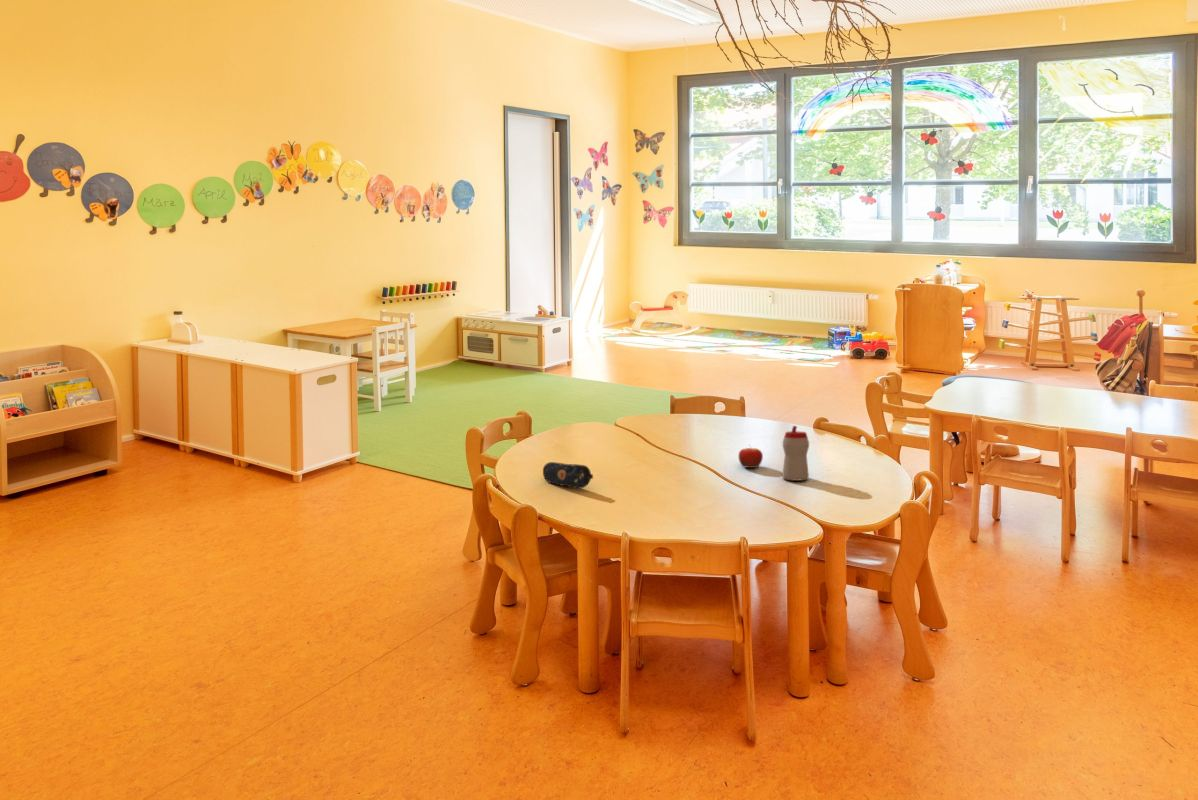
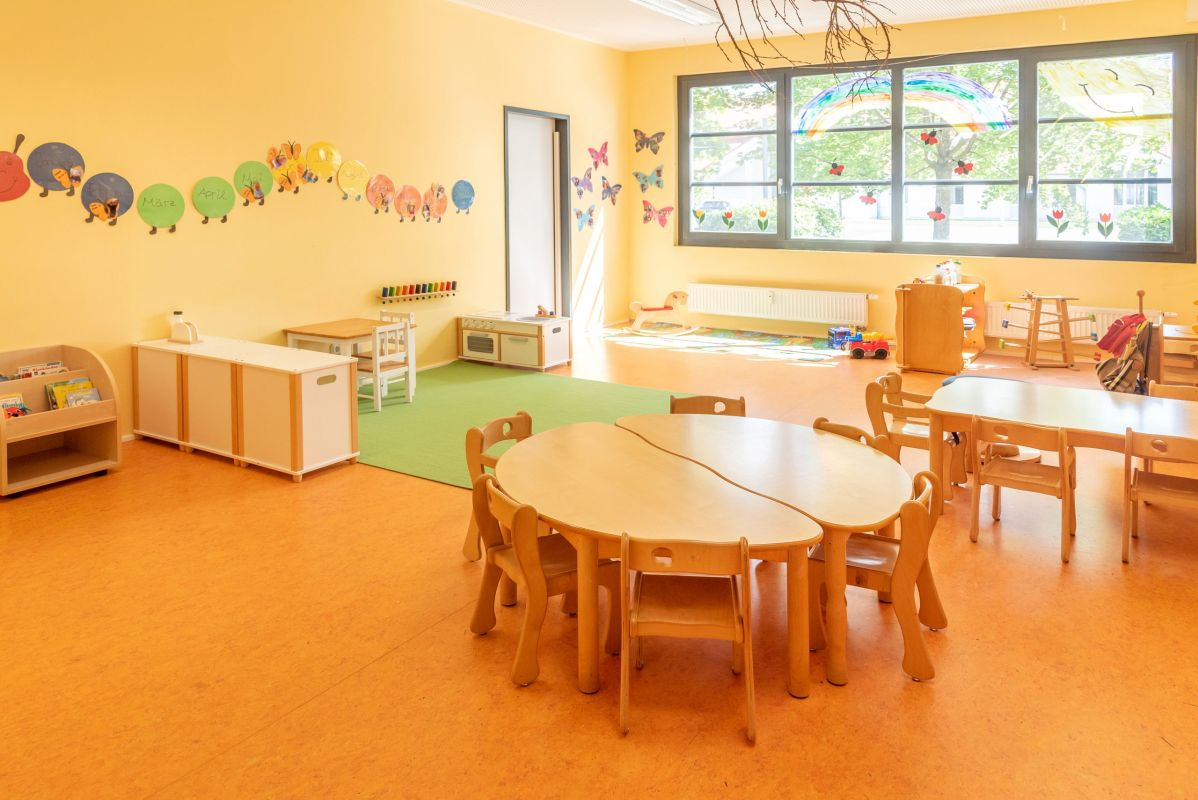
- sippy cup [782,425,810,481]
- fruit [738,444,764,469]
- pencil case [542,461,594,490]
